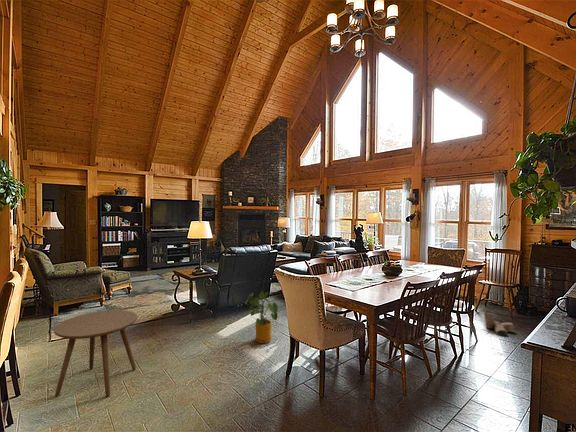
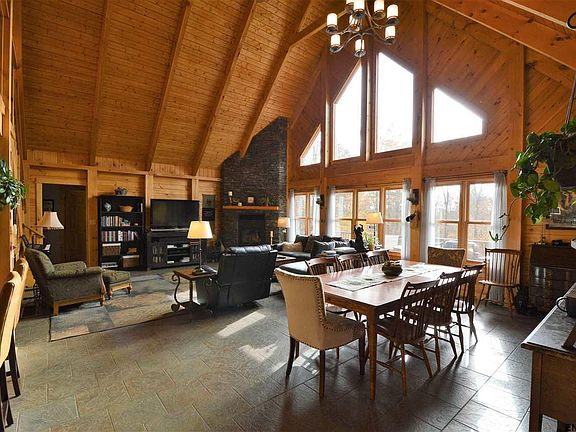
- house plant [244,290,280,344]
- boots [483,310,515,336]
- side table [53,309,138,398]
